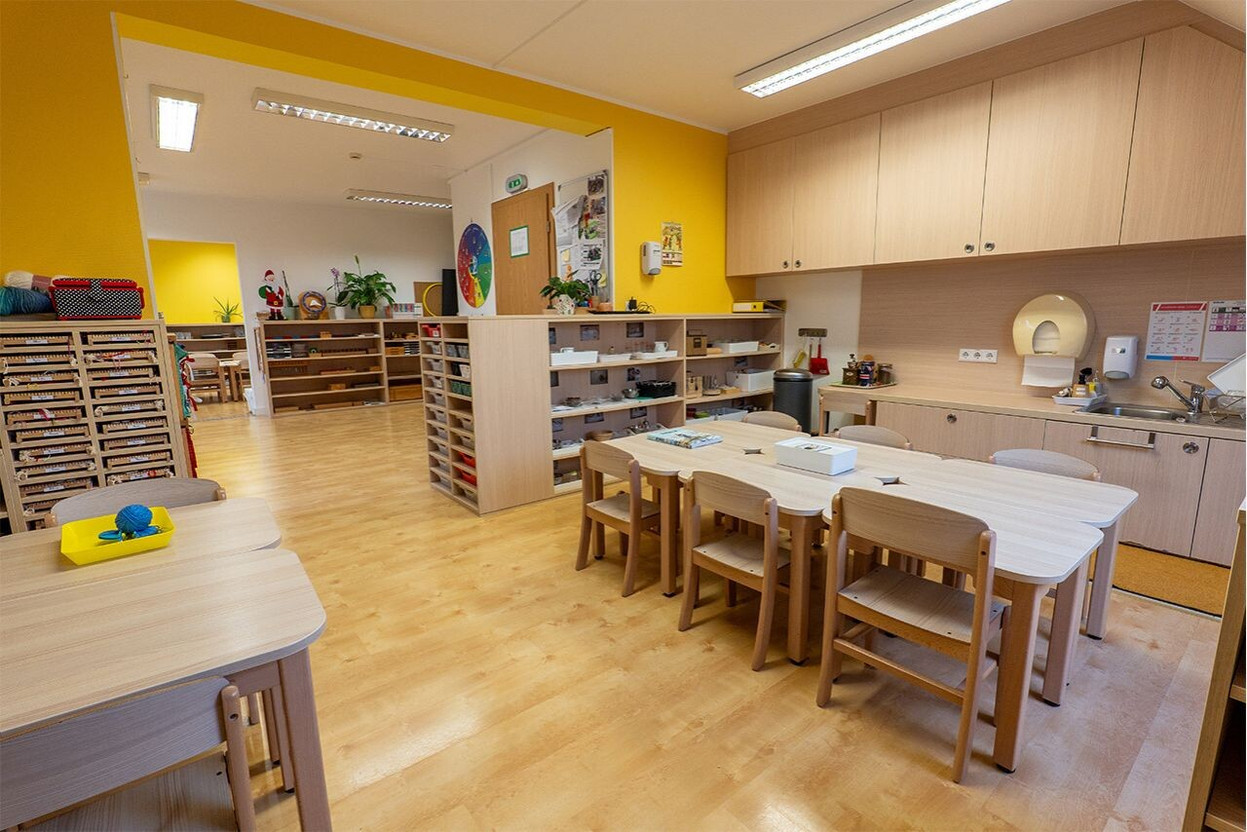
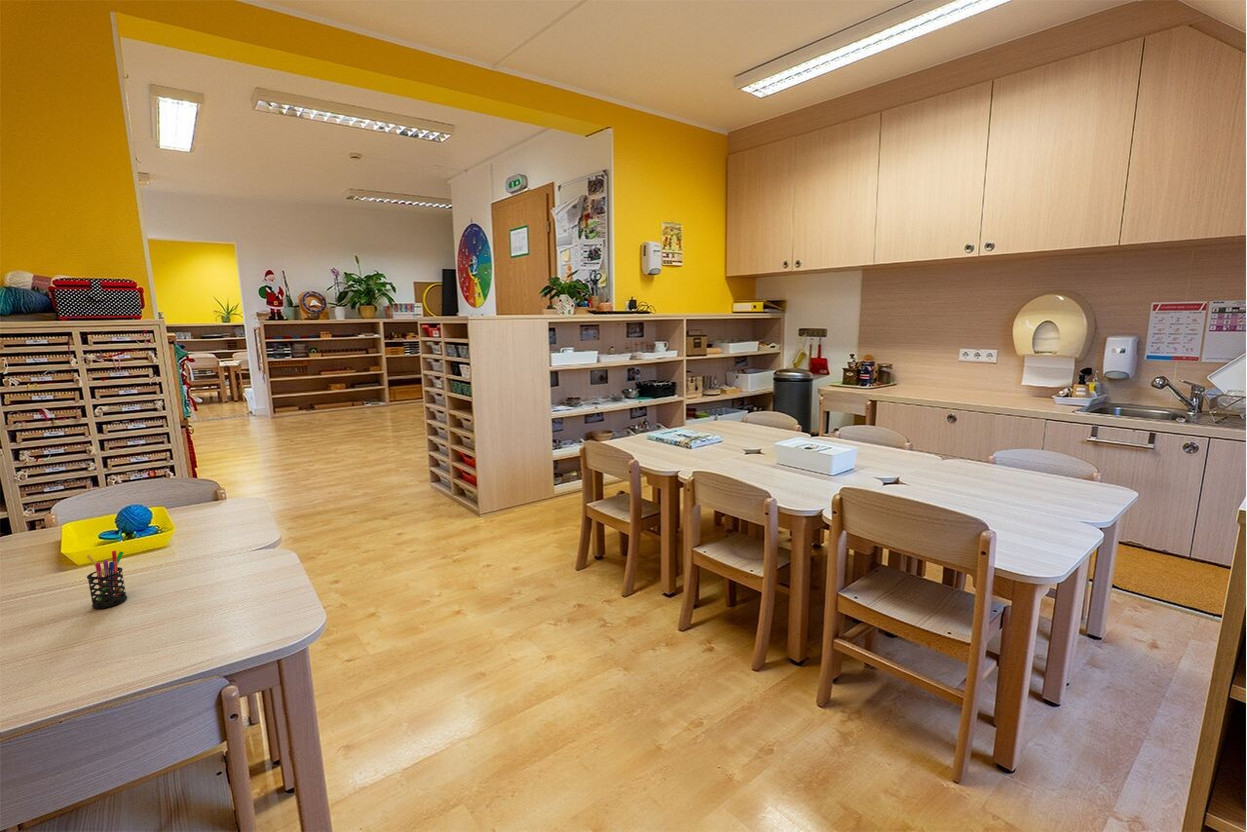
+ pen holder [85,550,128,609]
